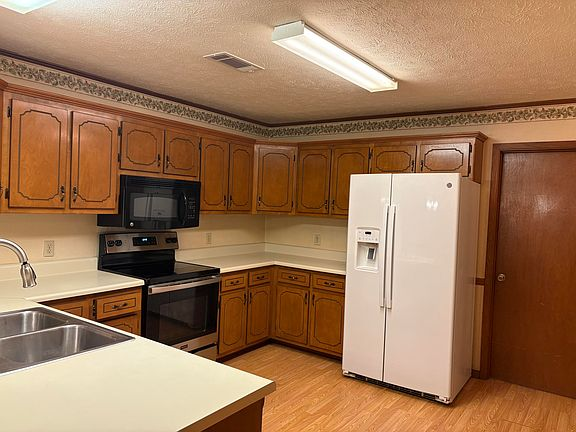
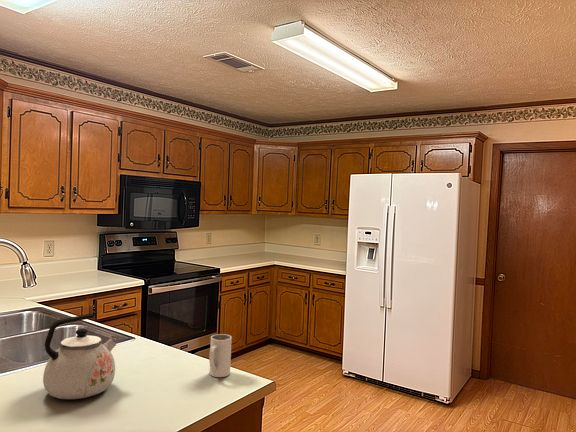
+ kettle [42,312,117,400]
+ mug [208,333,233,378]
